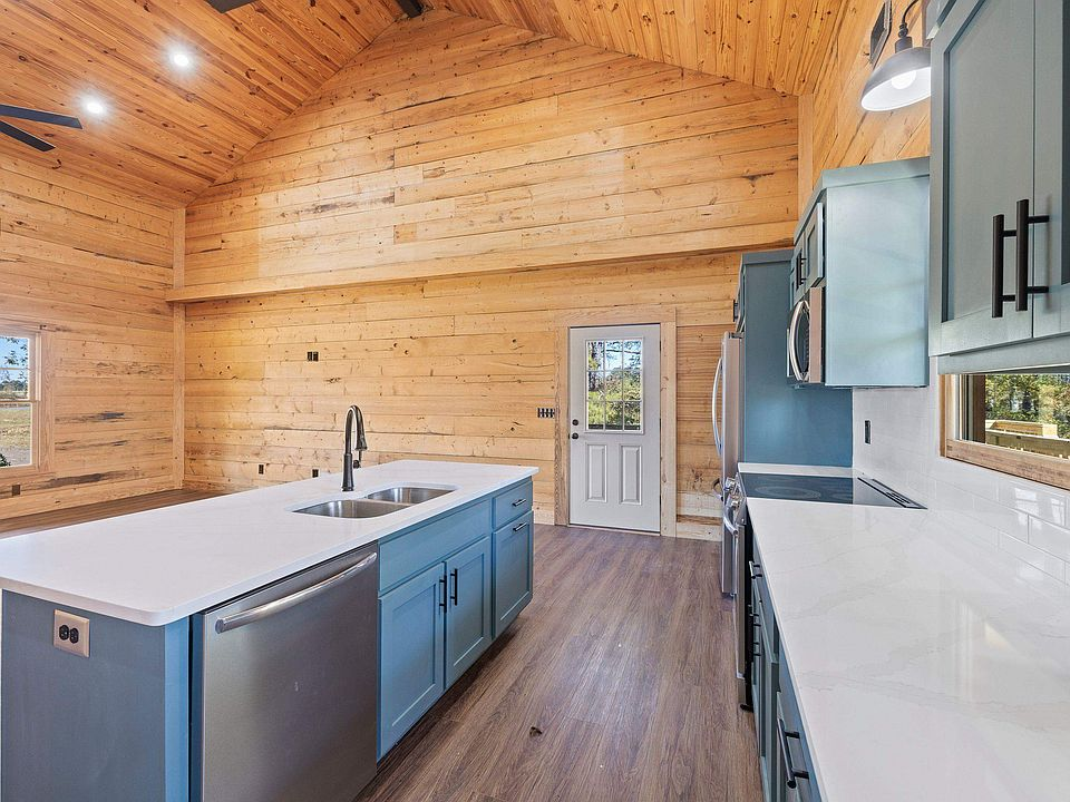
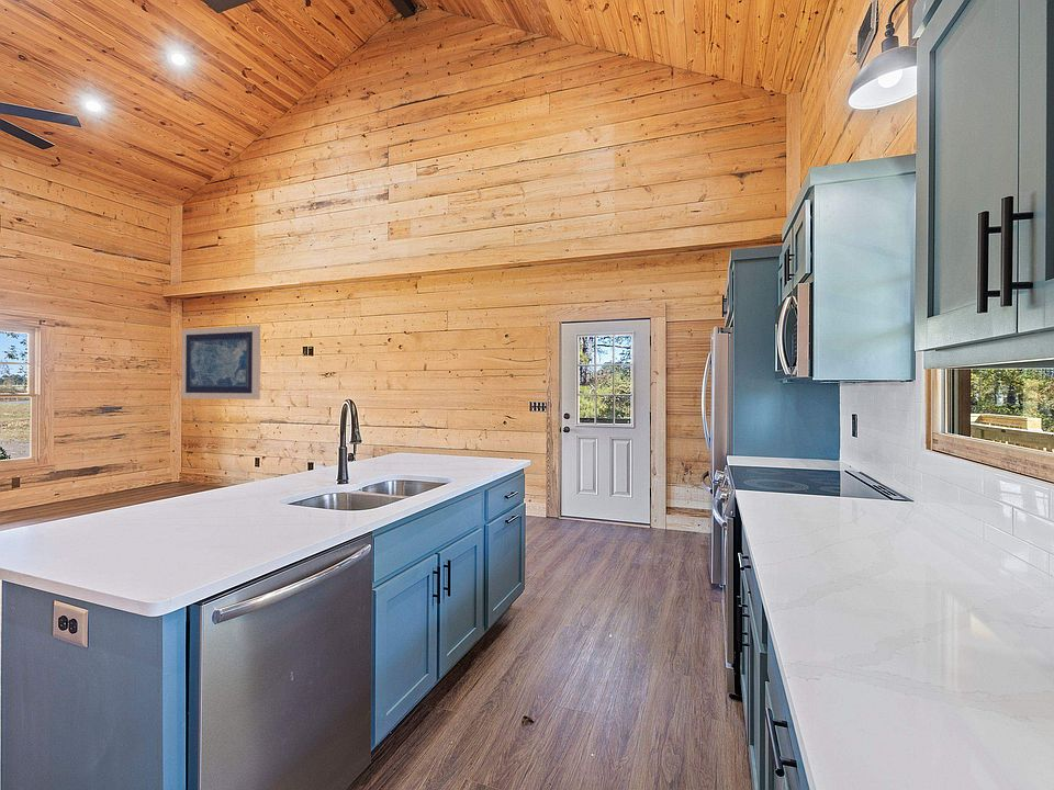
+ wall art [180,325,261,400]
